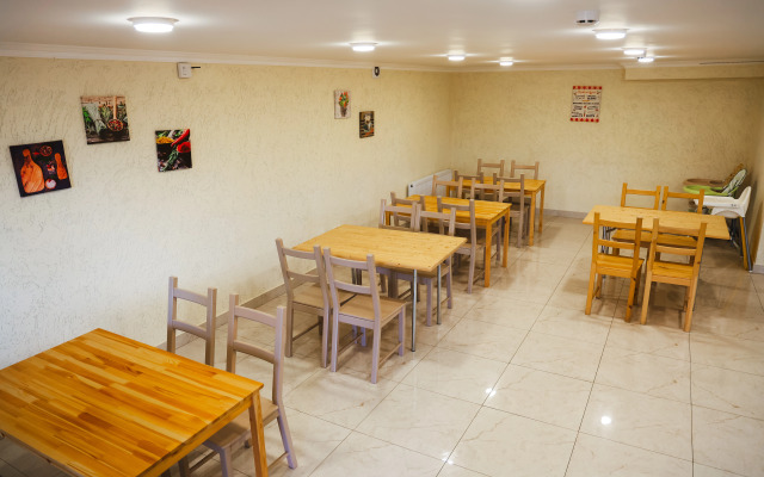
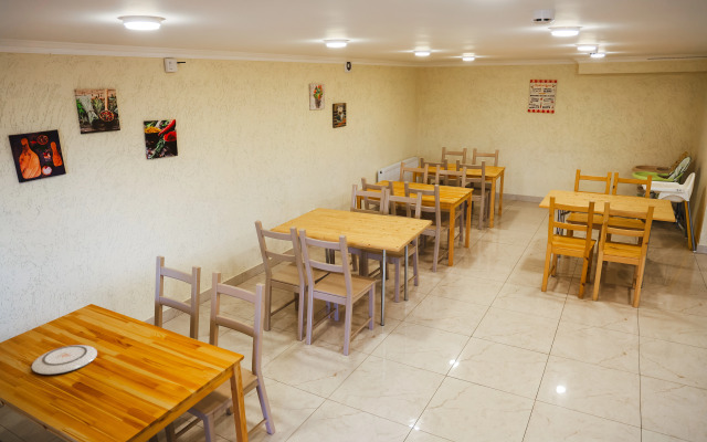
+ plate [31,344,98,376]
